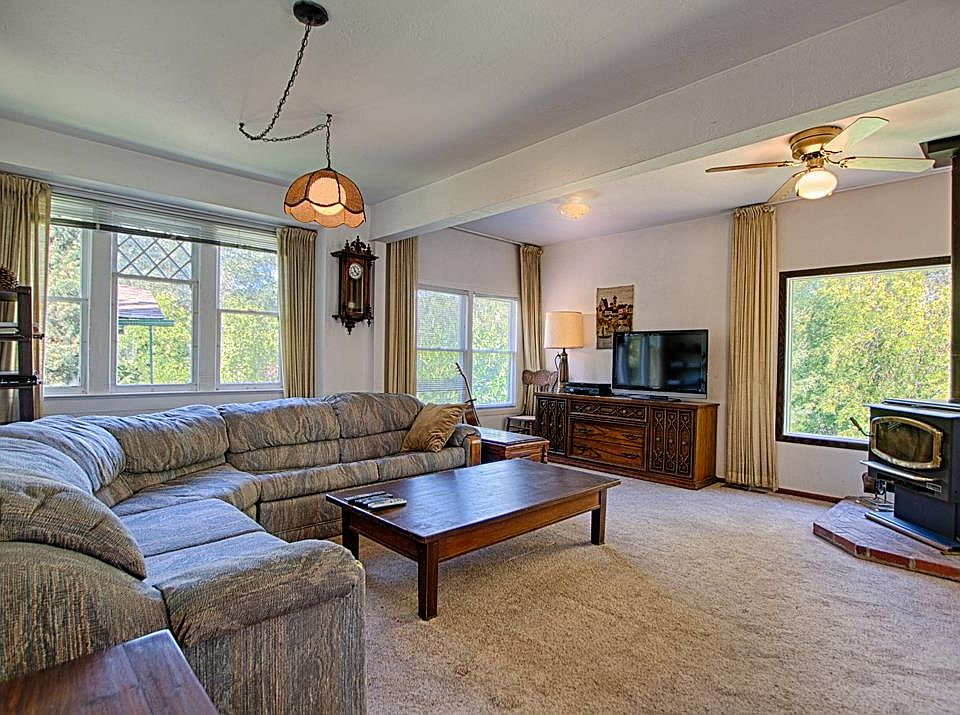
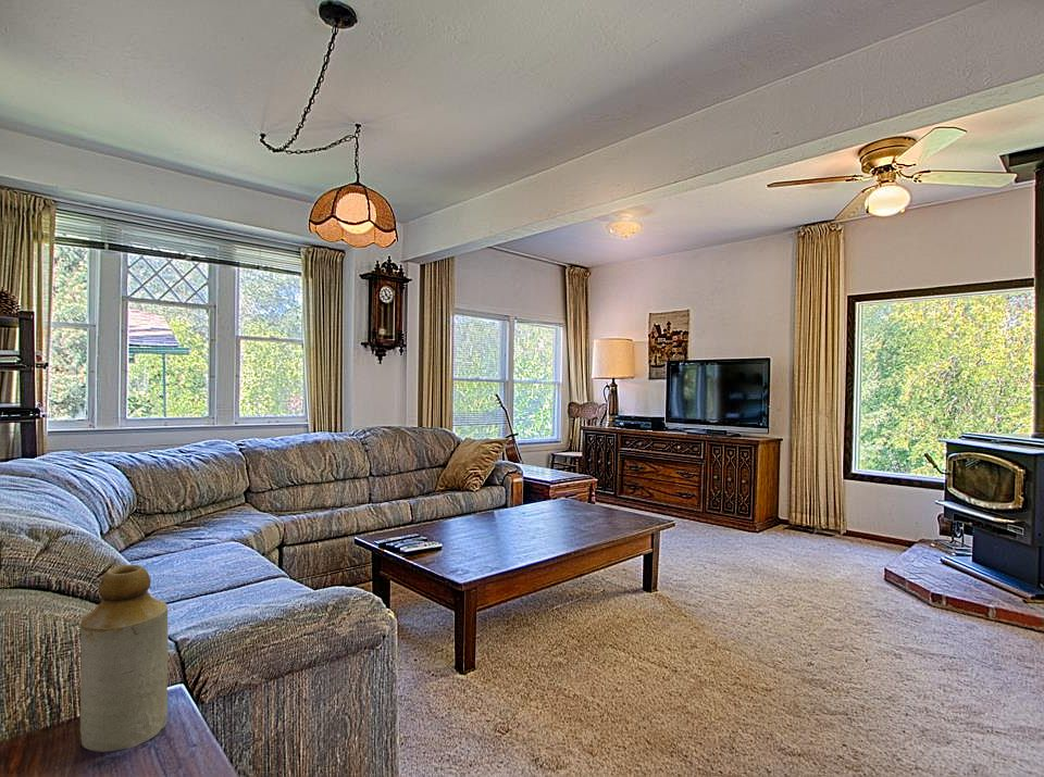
+ bottle [78,564,170,753]
